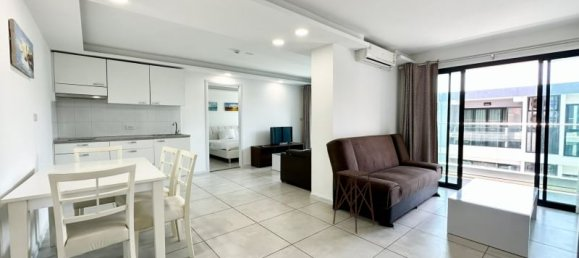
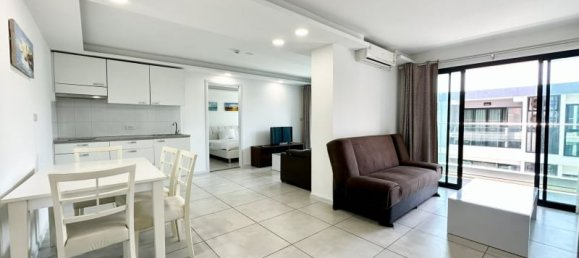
- side table [332,168,376,234]
